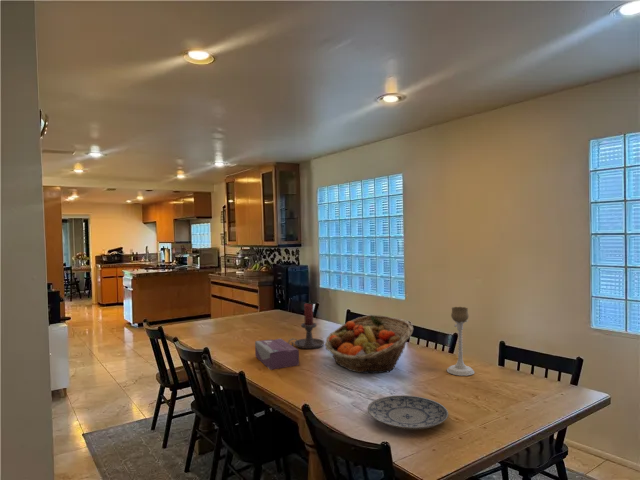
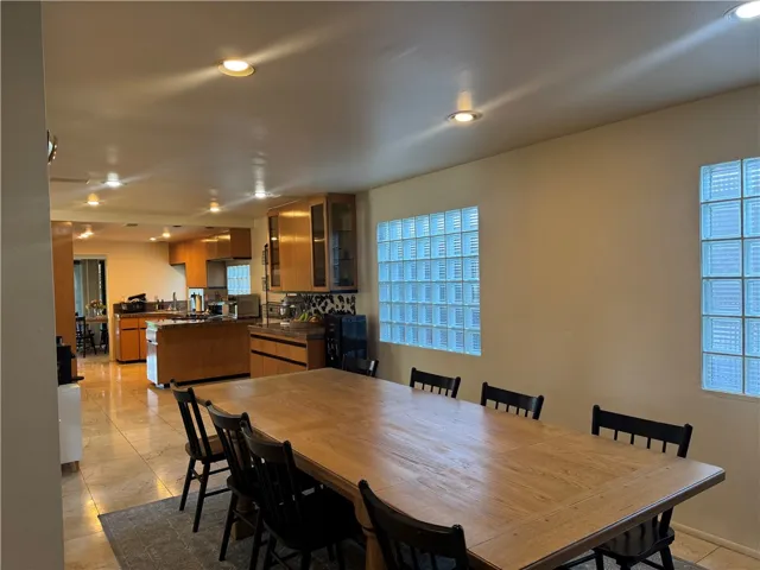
- plate [367,394,449,430]
- candle holder [287,303,325,350]
- candle holder [446,306,475,377]
- fruit basket [324,314,414,374]
- tissue box [254,338,300,371]
